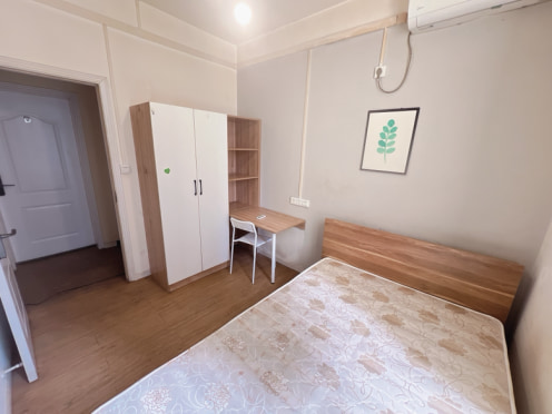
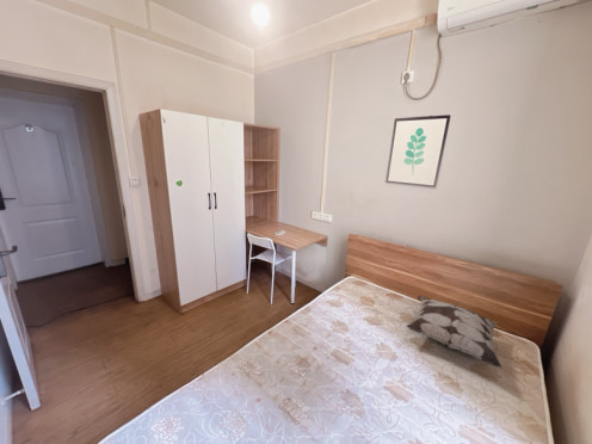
+ decorative pillow [406,295,502,369]
